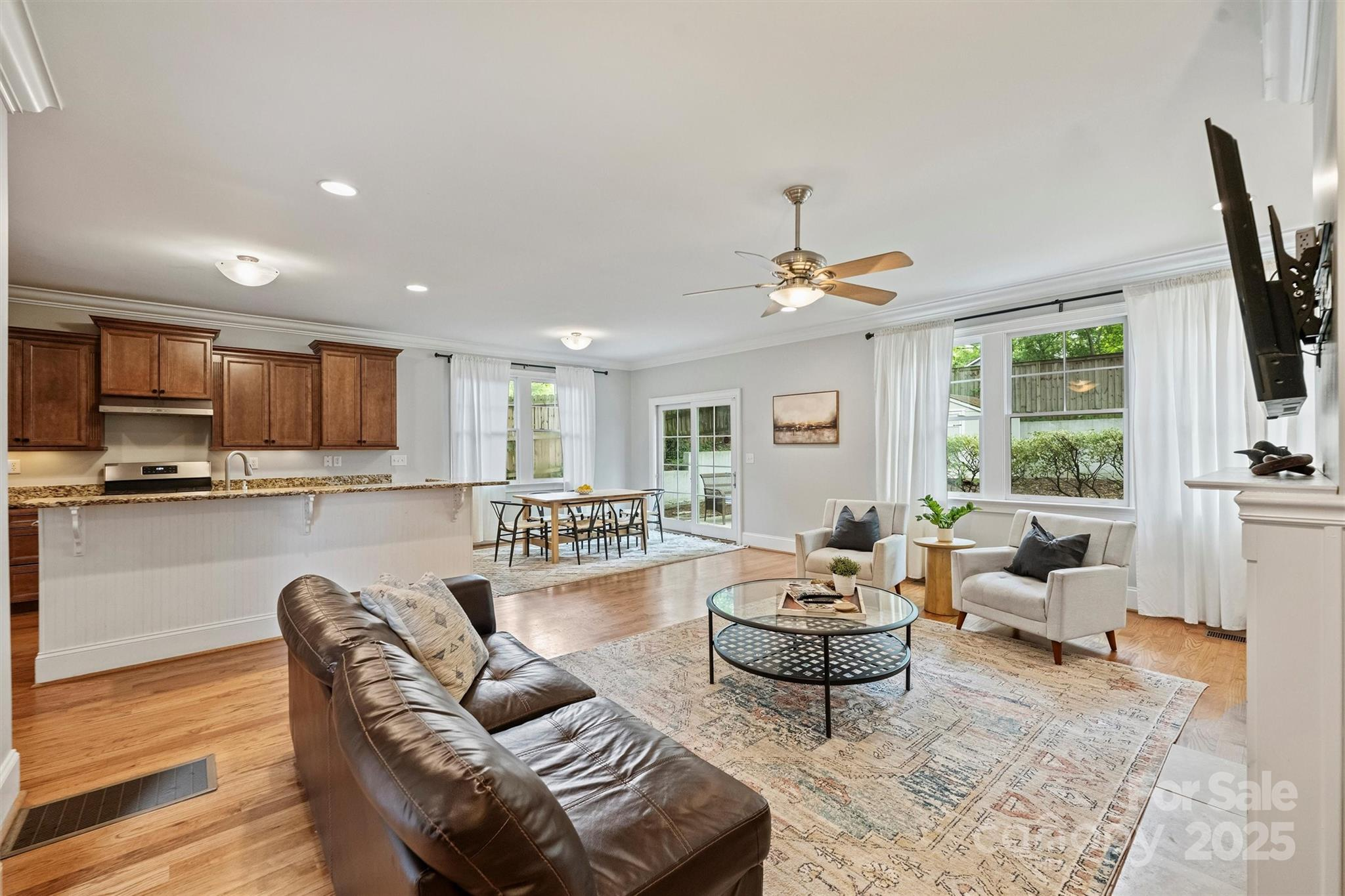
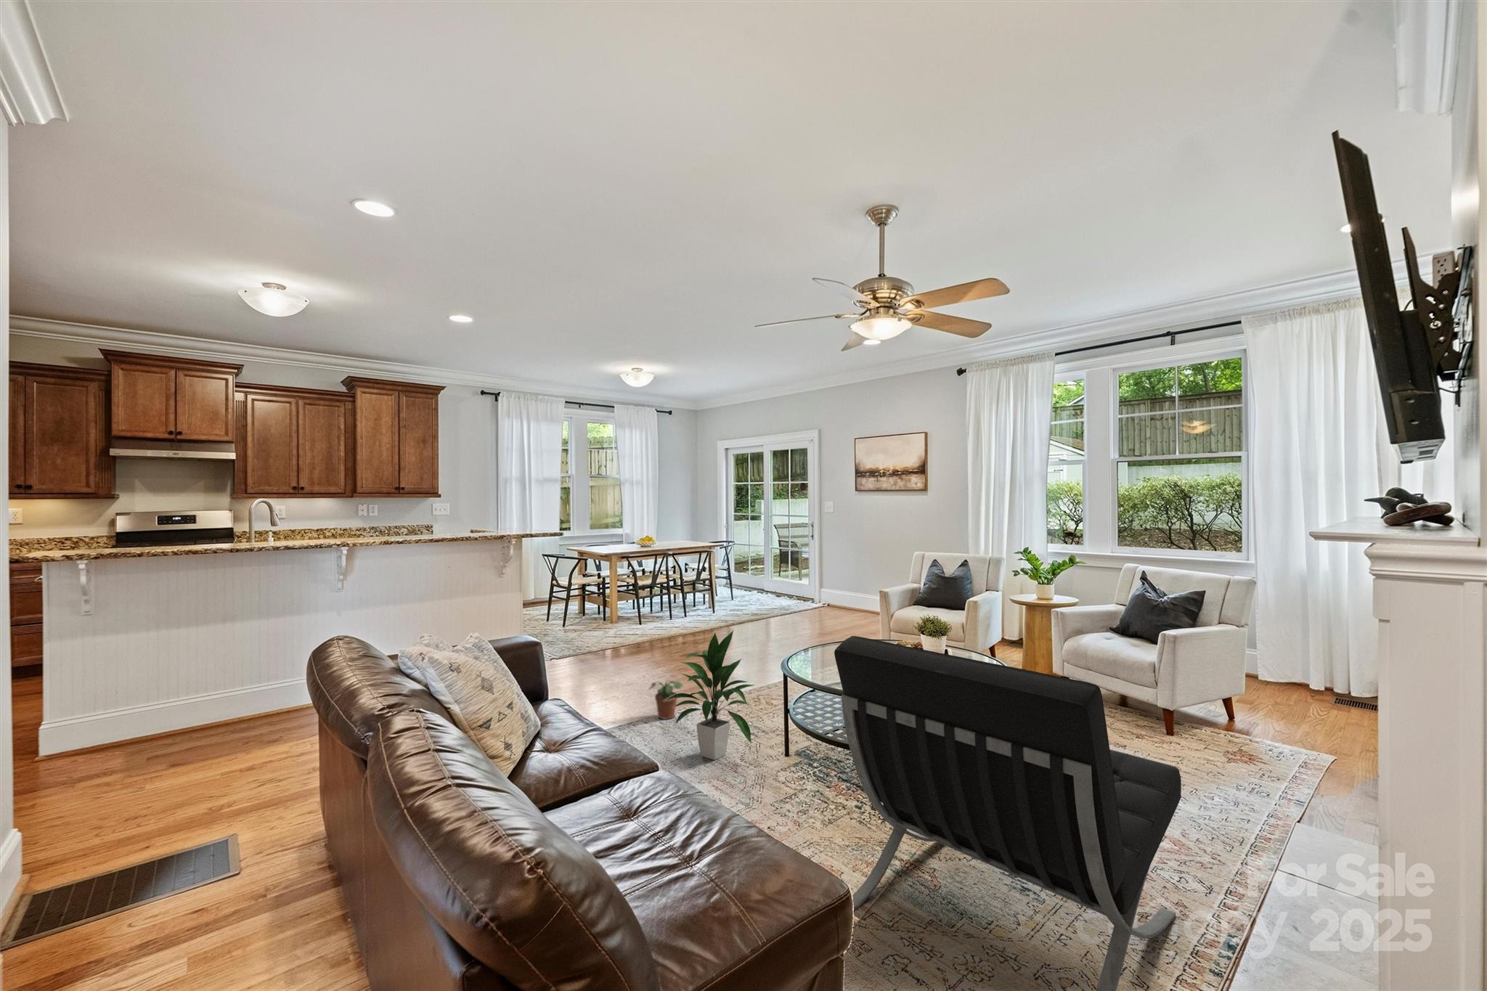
+ indoor plant [663,630,756,761]
+ lounge chair [834,635,1182,991]
+ potted plant [648,679,684,720]
